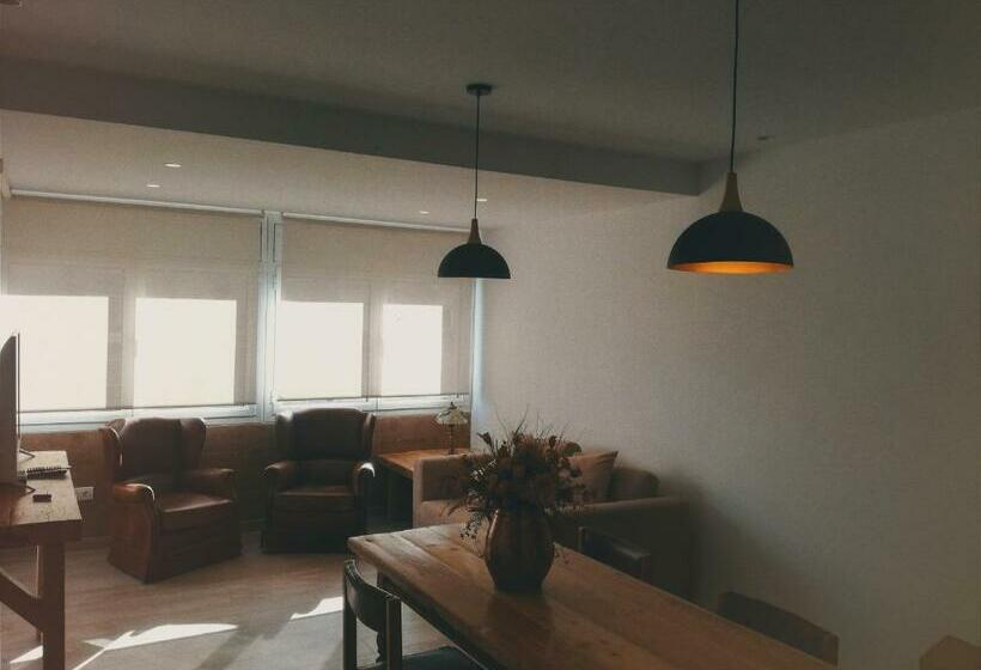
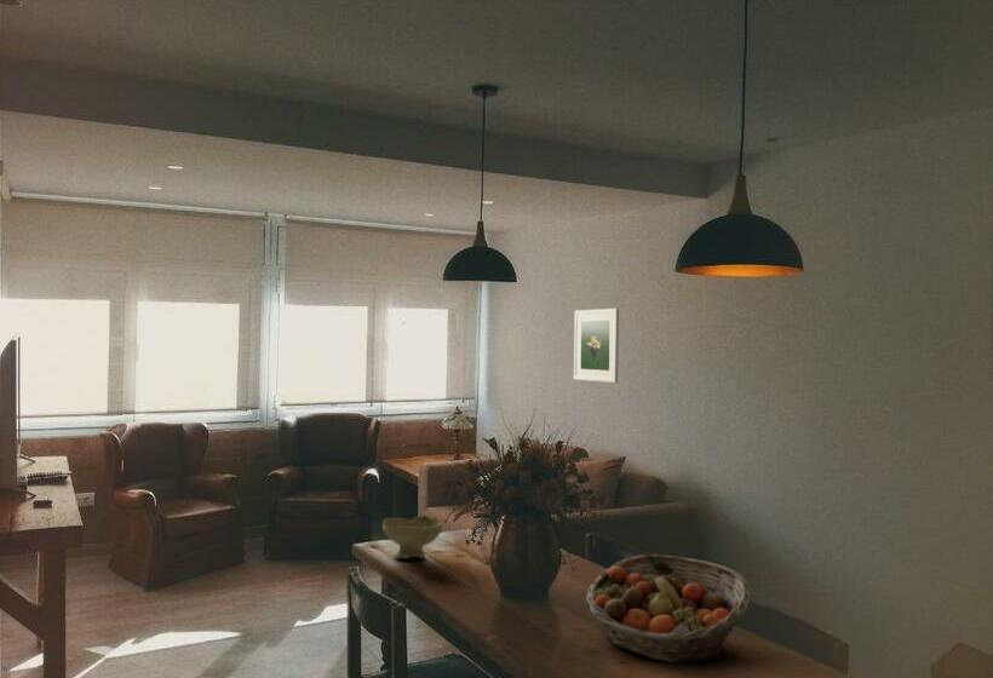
+ bowl [381,515,444,561]
+ fruit basket [585,553,752,665]
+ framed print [573,308,620,384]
